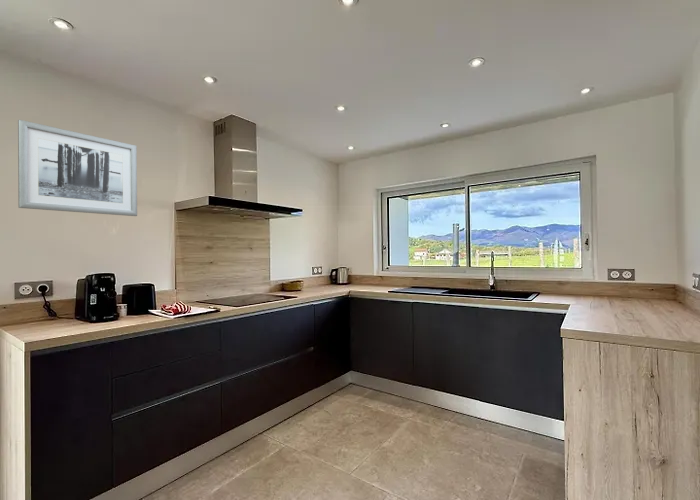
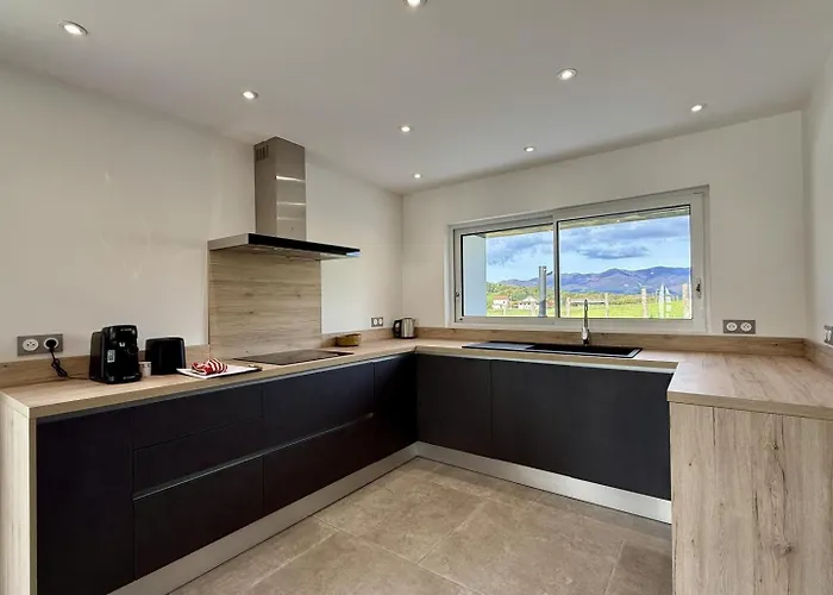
- wall art [17,119,138,217]
